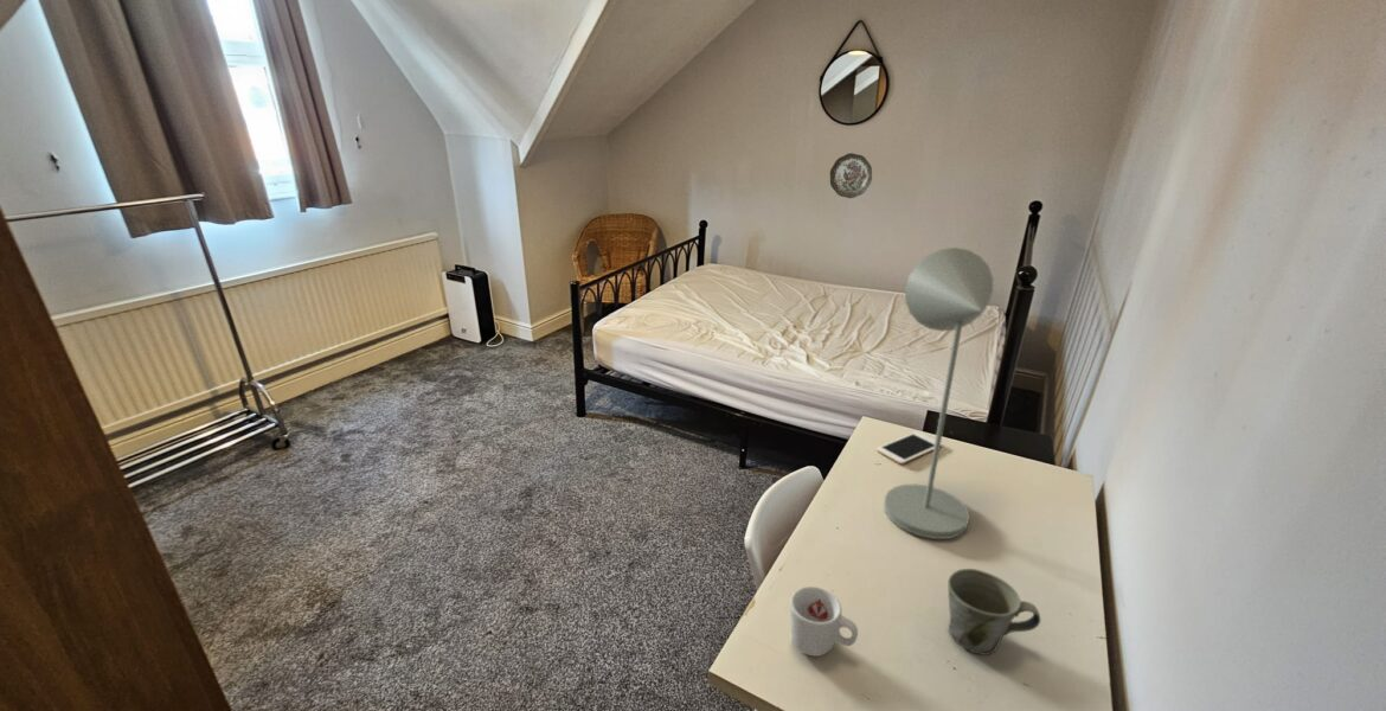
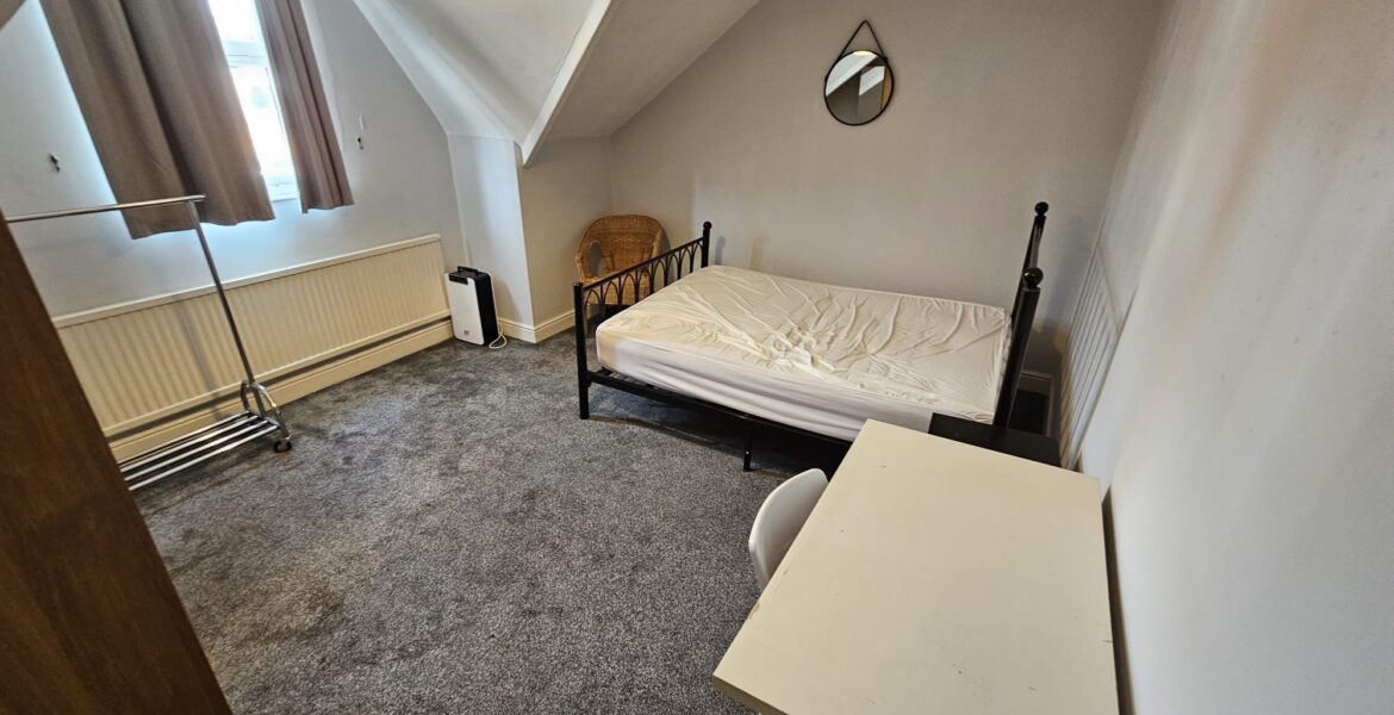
- cup [789,585,859,658]
- desk lamp [883,246,994,540]
- decorative plate [829,152,873,199]
- mug [947,568,1041,656]
- cell phone [875,430,944,465]
